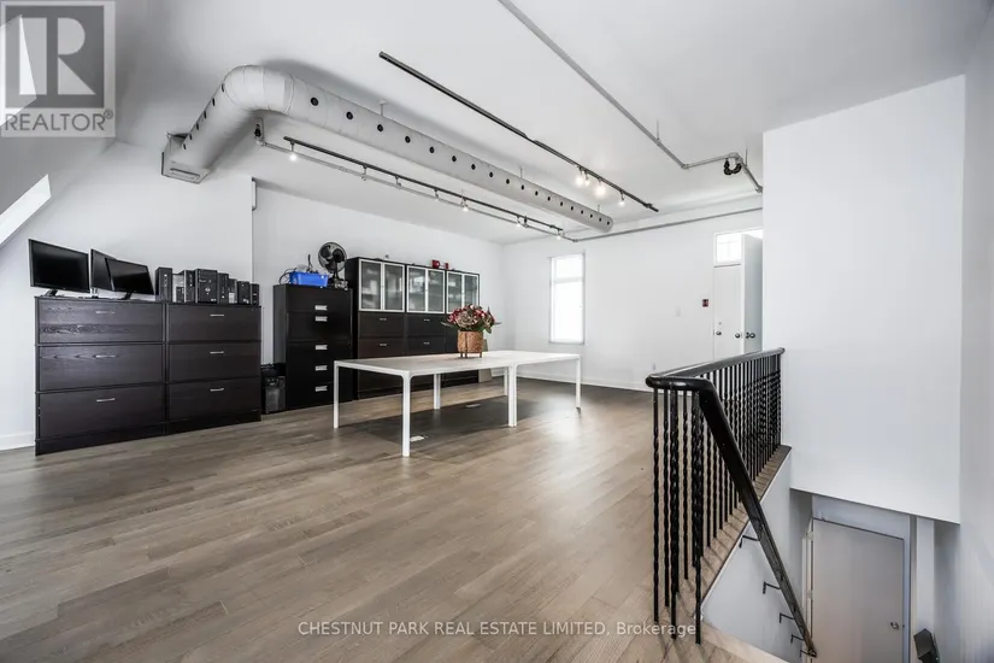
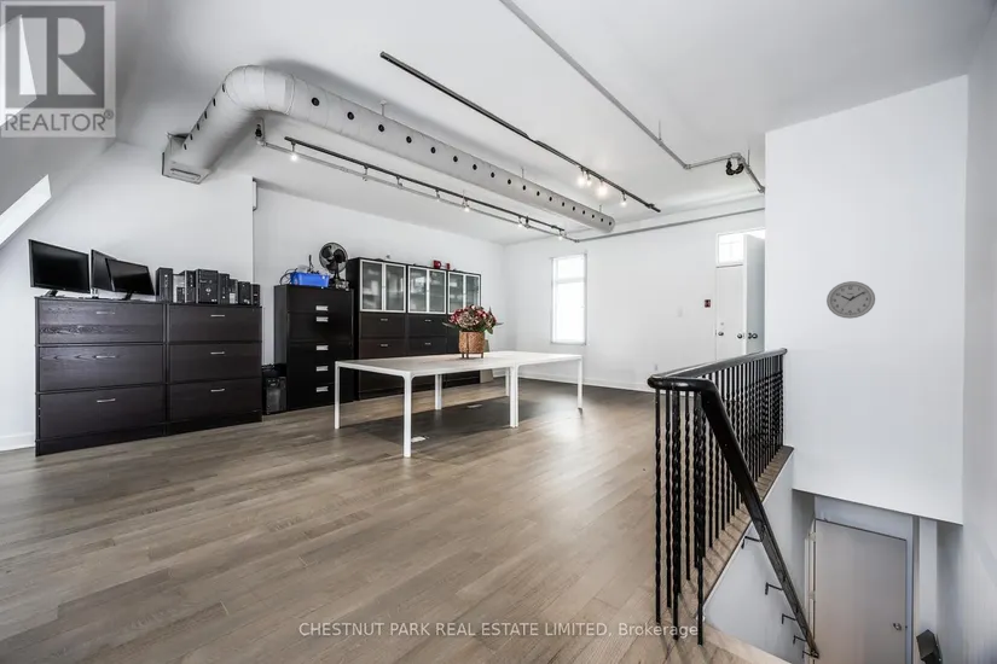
+ wall clock [825,280,876,320]
